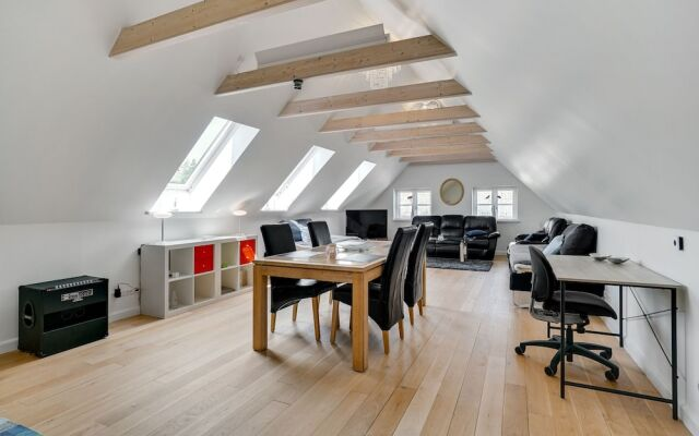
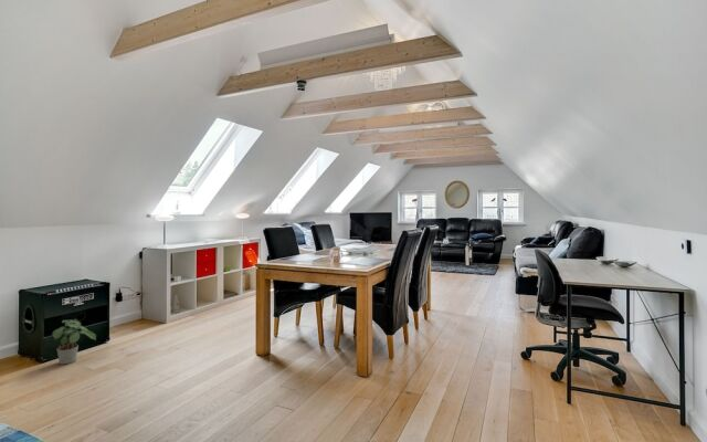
+ potted plant [51,318,97,365]
